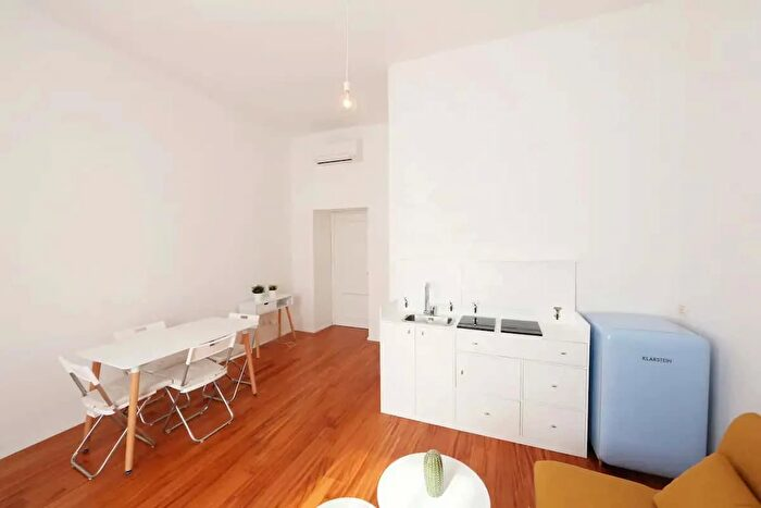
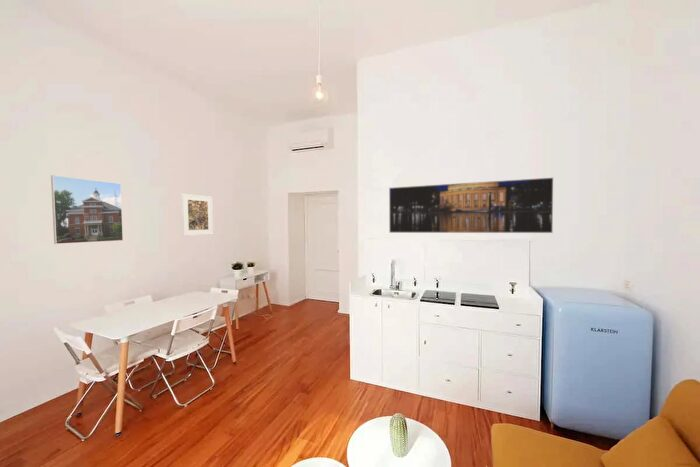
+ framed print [181,193,214,237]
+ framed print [50,174,124,245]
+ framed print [388,177,554,234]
